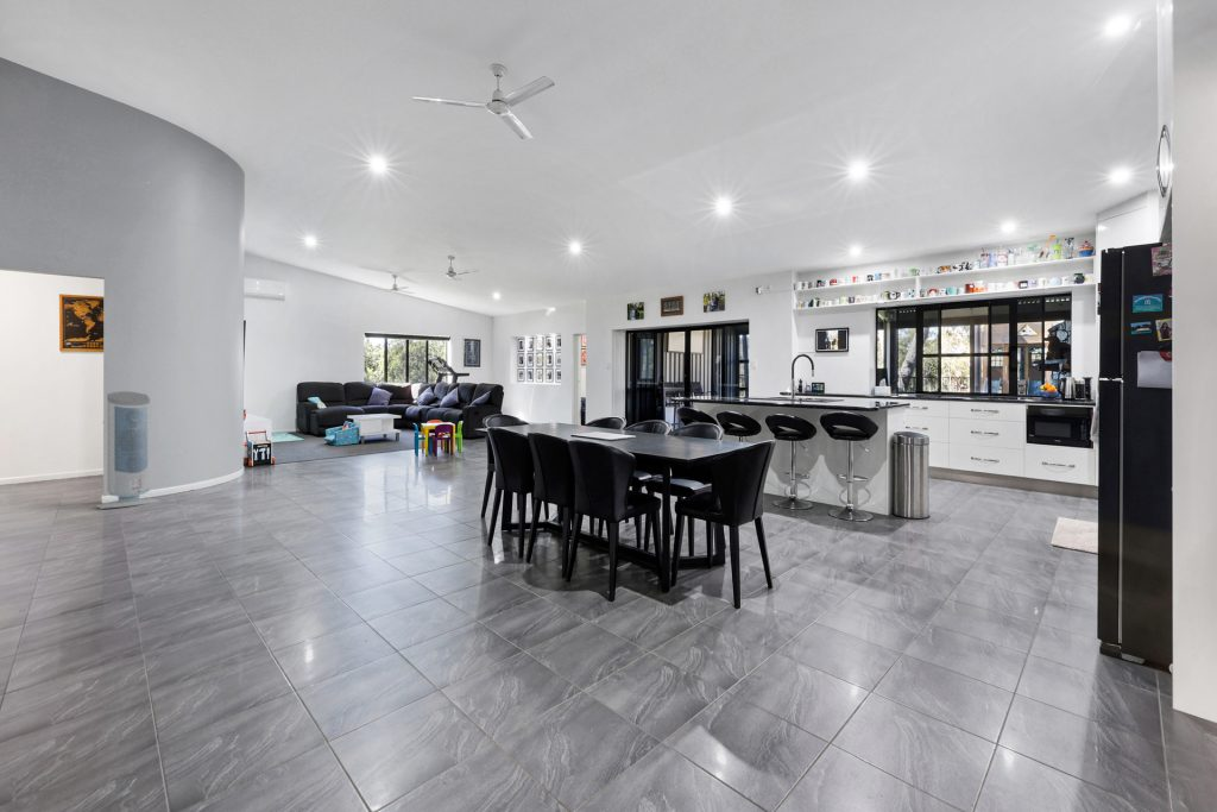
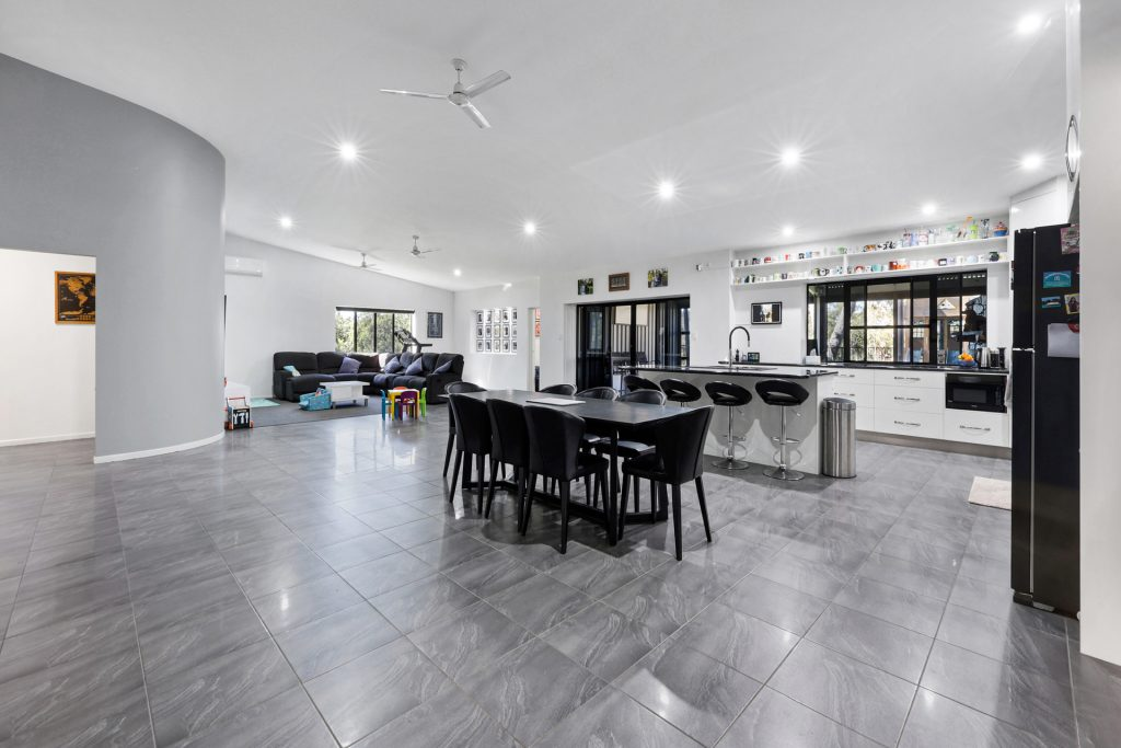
- air purifier [95,390,160,510]
